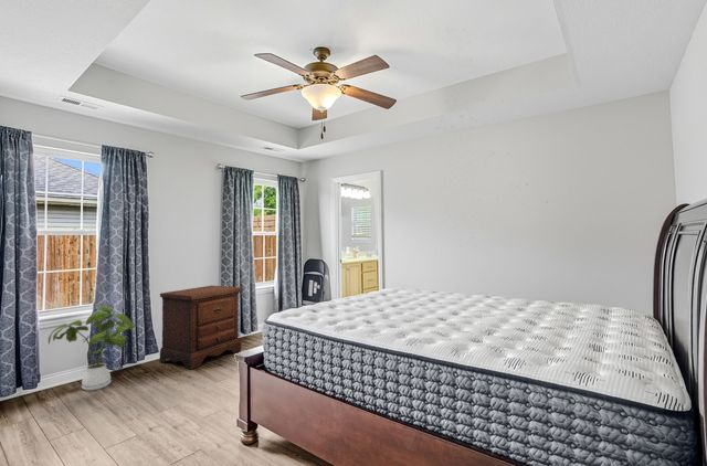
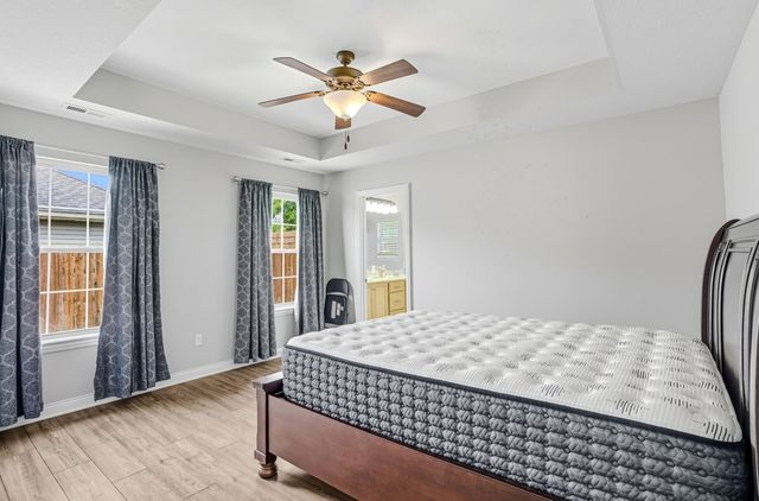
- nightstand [159,285,243,370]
- house plant [48,305,138,391]
